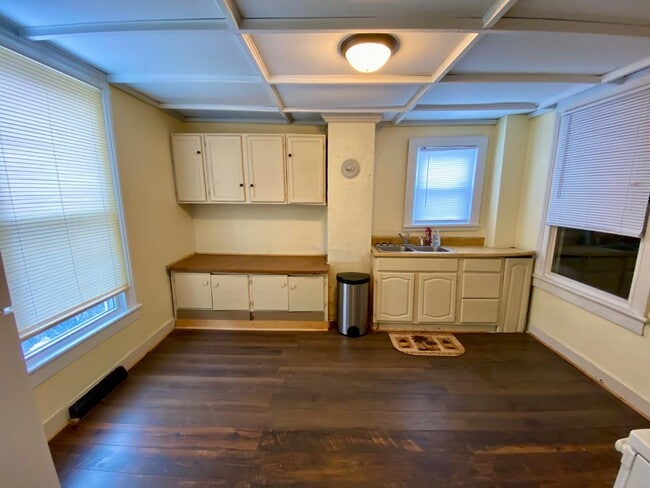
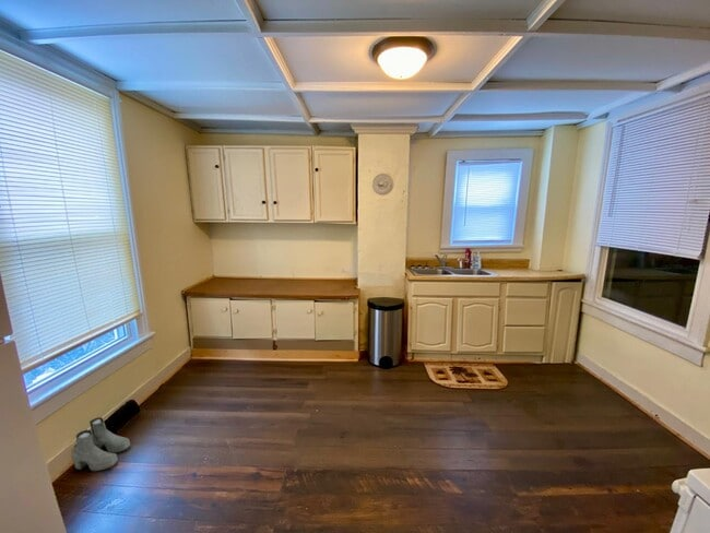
+ boots [71,416,131,472]
